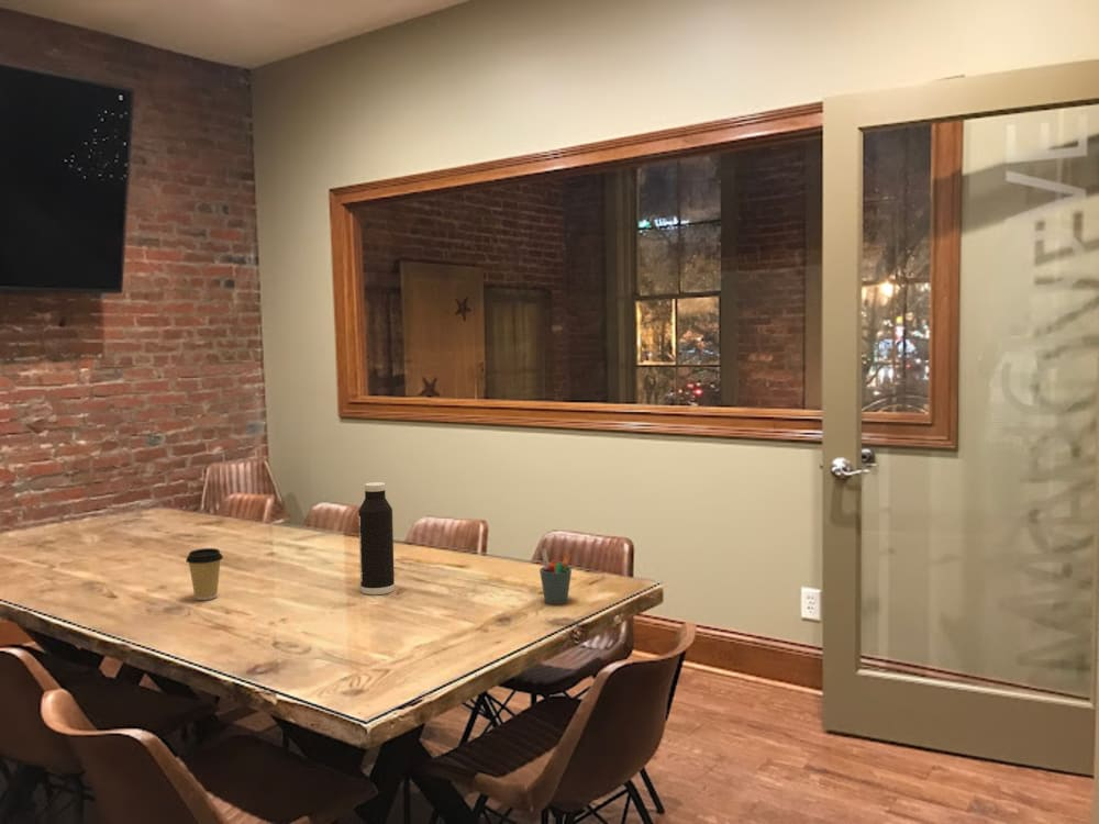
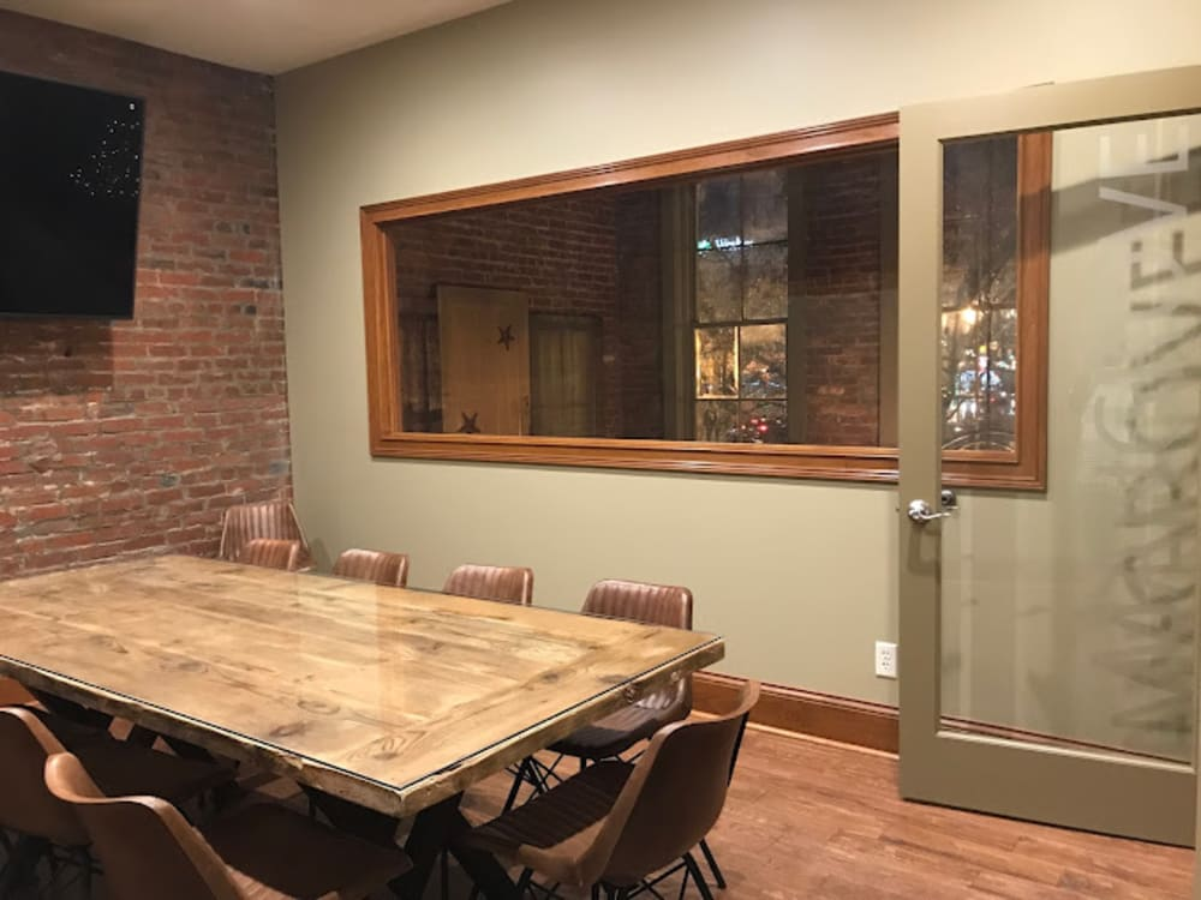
- pen holder [539,547,573,605]
- water bottle [357,481,396,595]
- coffee cup [185,547,224,601]
